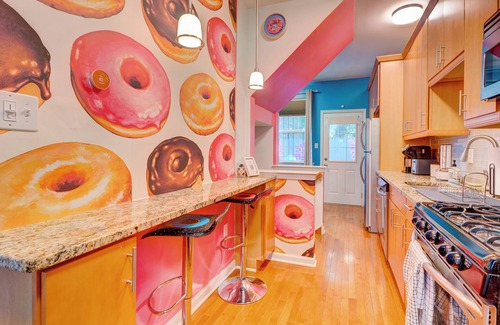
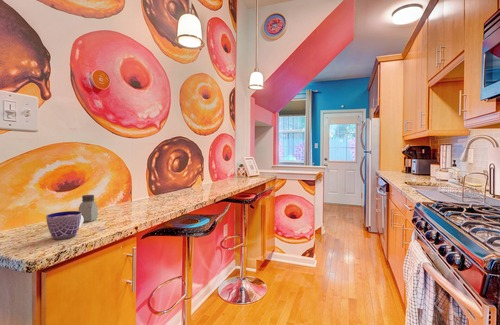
+ saltshaker [78,194,99,223]
+ cup [45,210,84,240]
